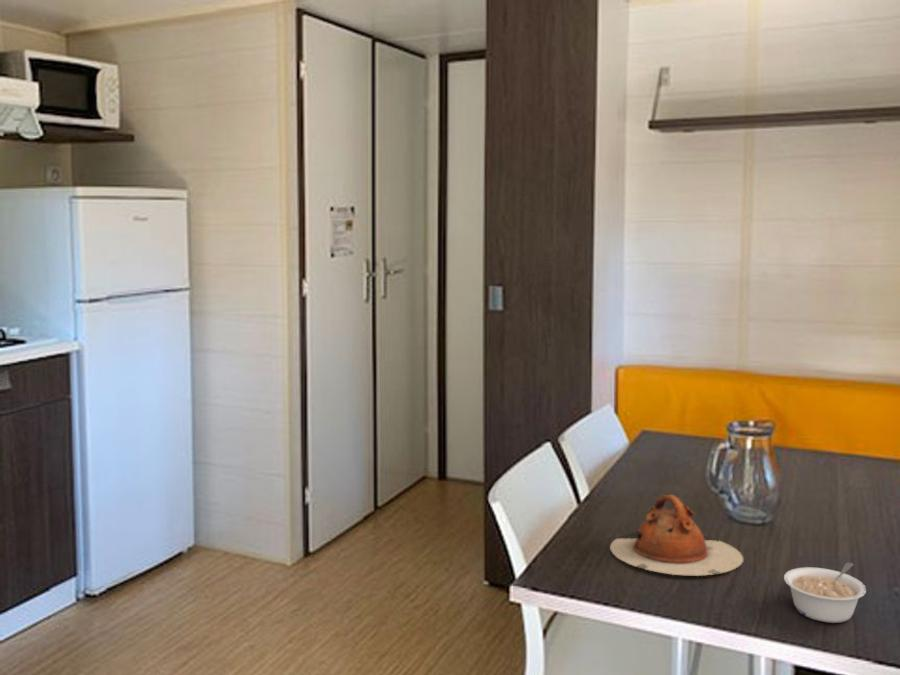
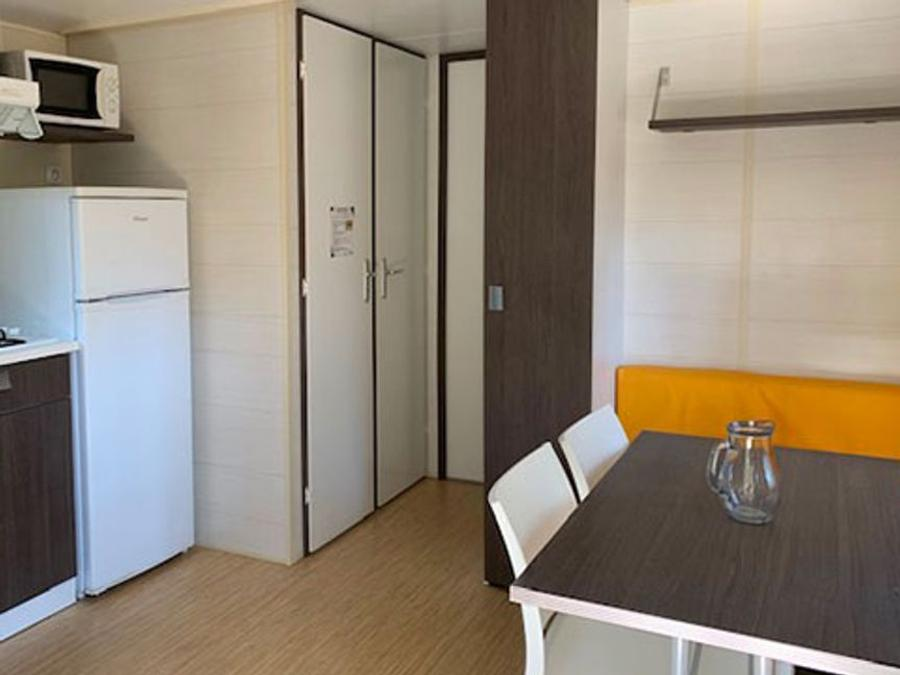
- legume [783,562,867,624]
- teapot [609,493,745,577]
